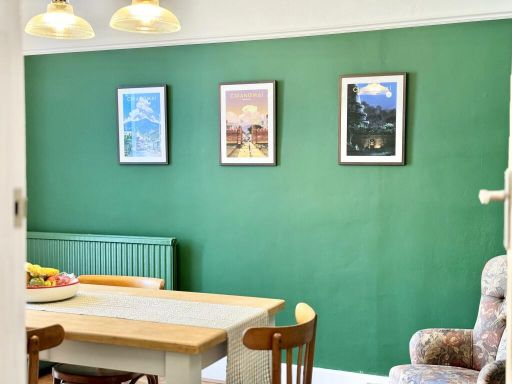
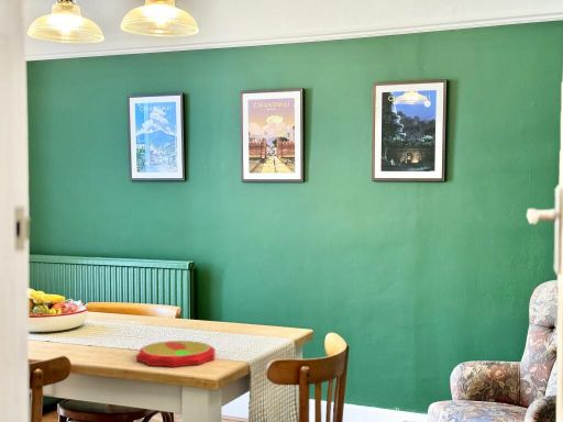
+ plate [135,340,216,368]
